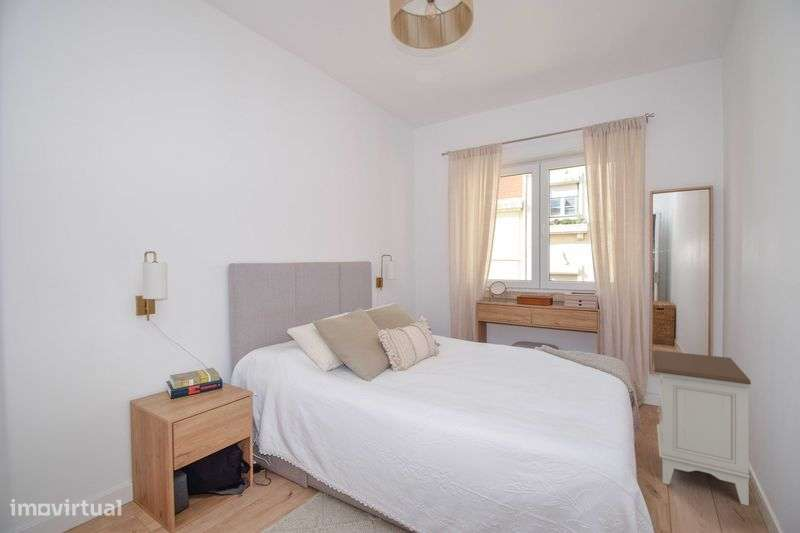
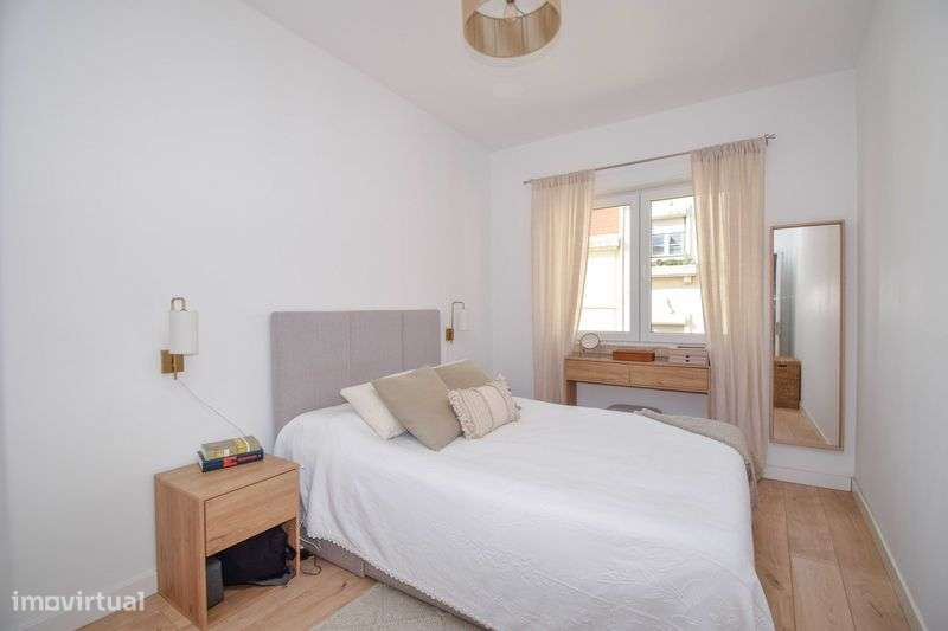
- nightstand [651,349,752,507]
